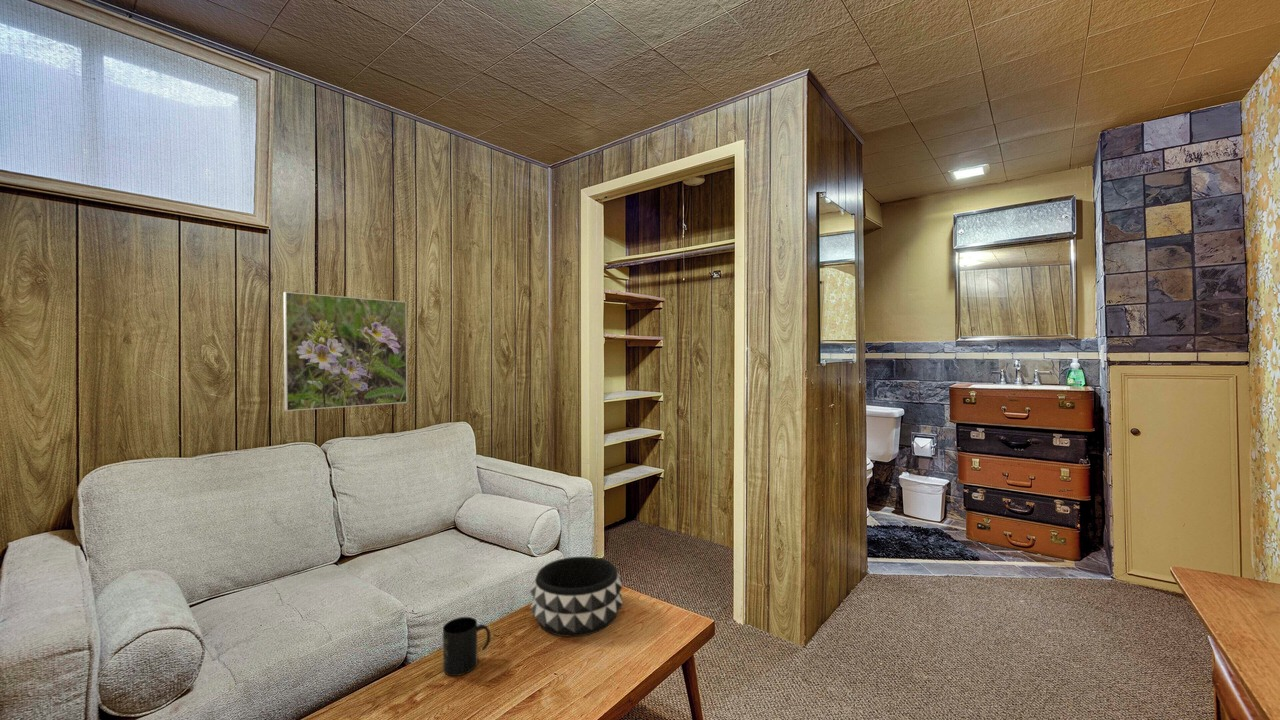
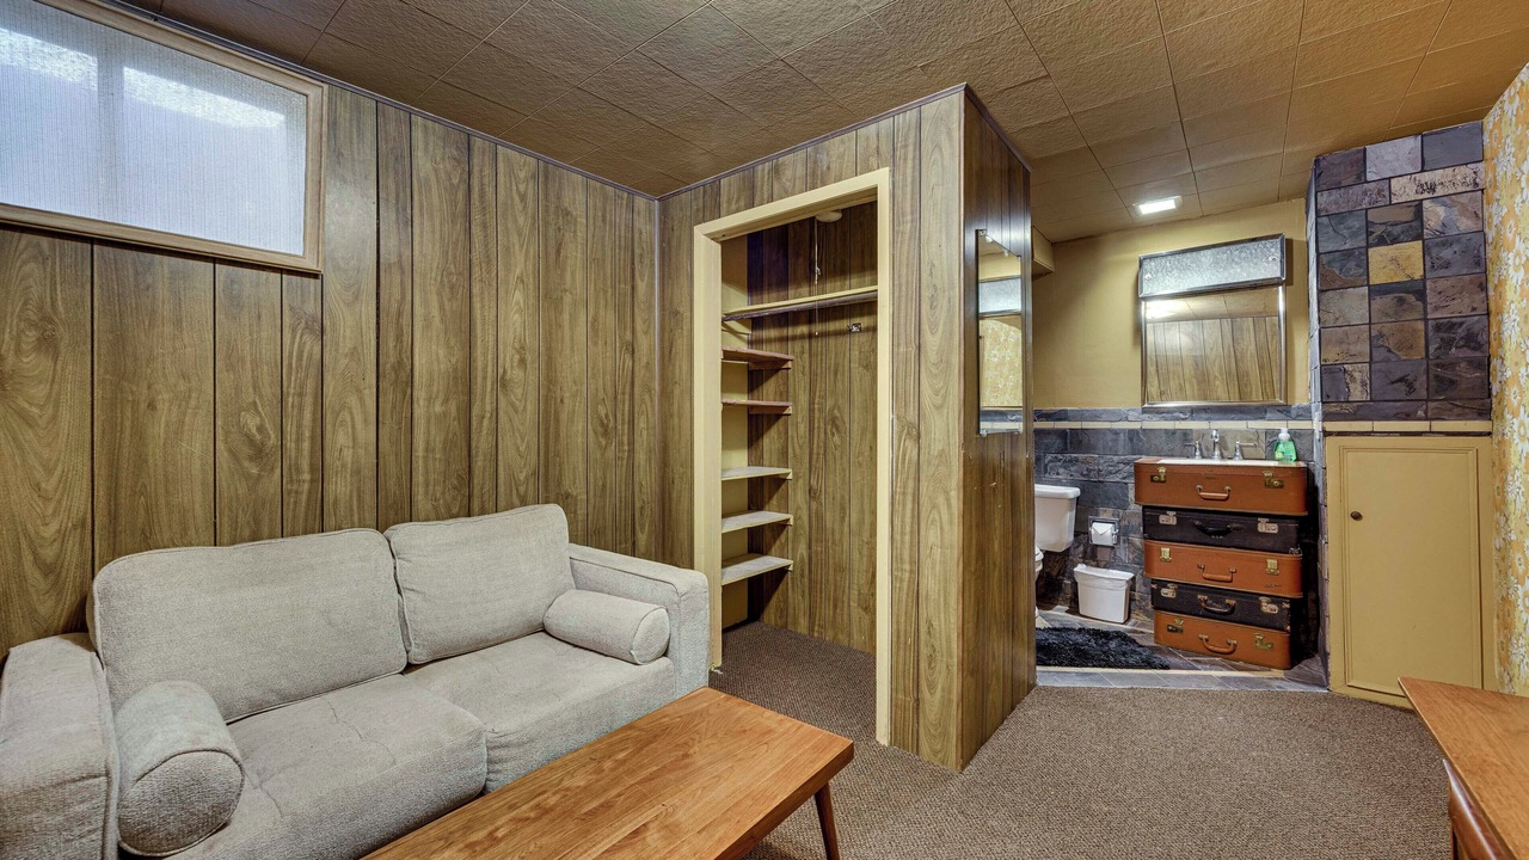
- decorative bowl [529,556,624,638]
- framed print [282,291,408,412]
- mug [442,616,491,677]
